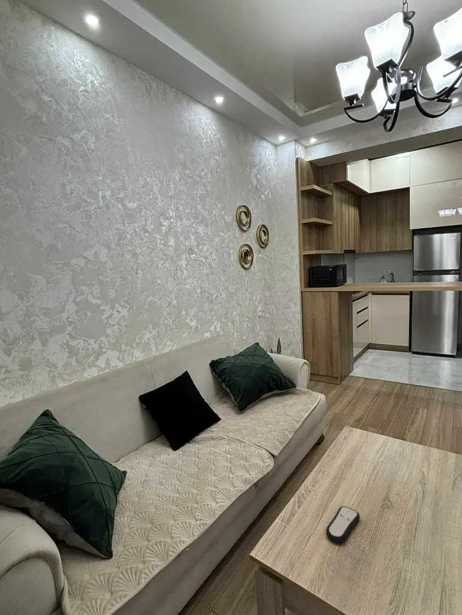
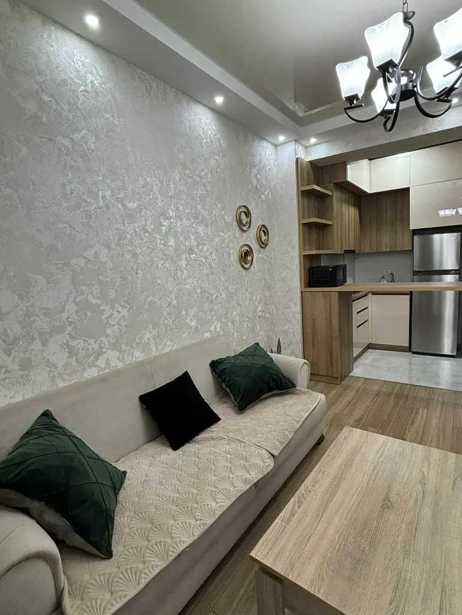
- remote control [325,505,361,543]
